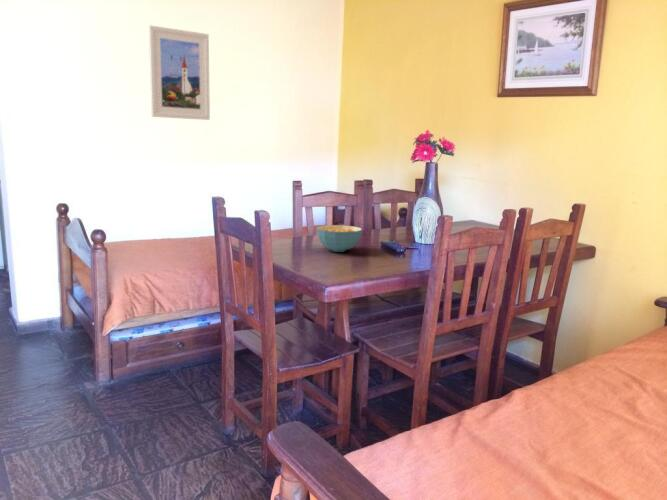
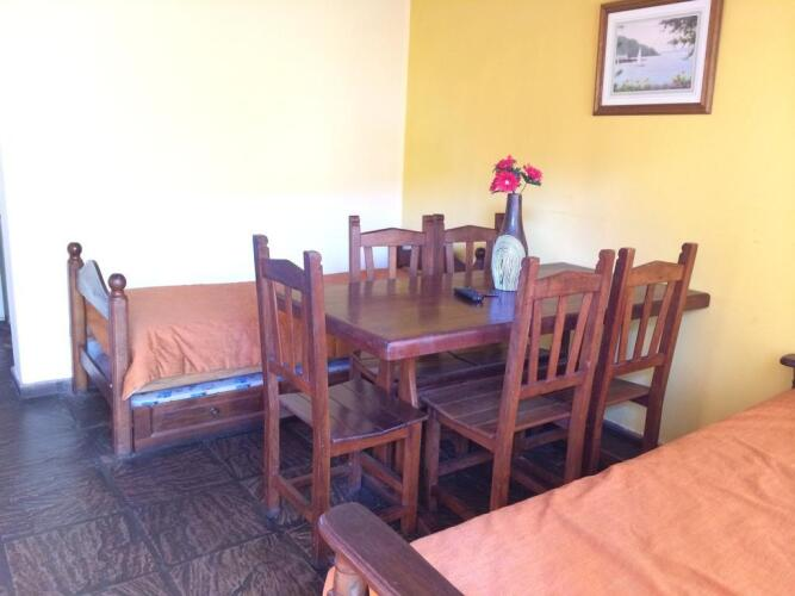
- cereal bowl [315,224,363,253]
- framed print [147,24,211,121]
